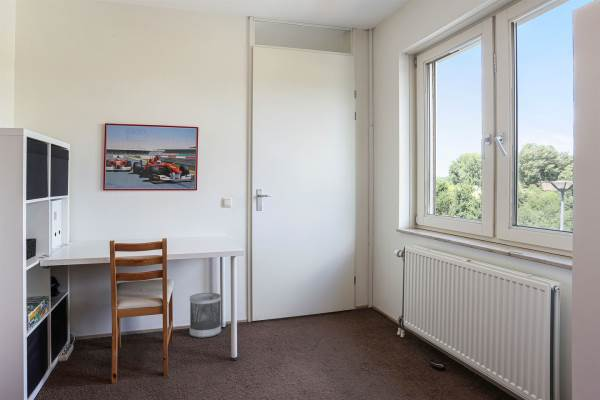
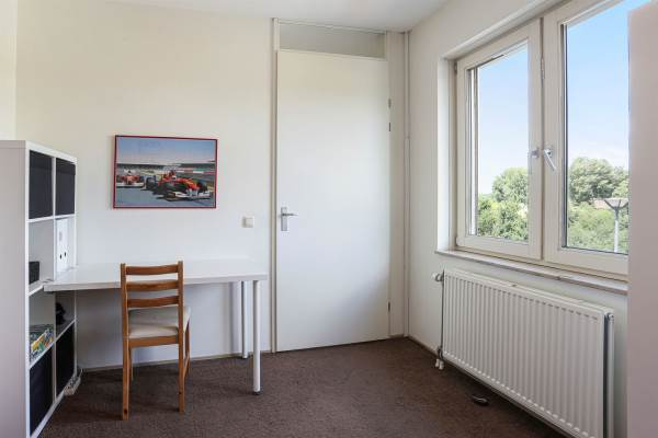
- wastebasket [189,292,222,339]
